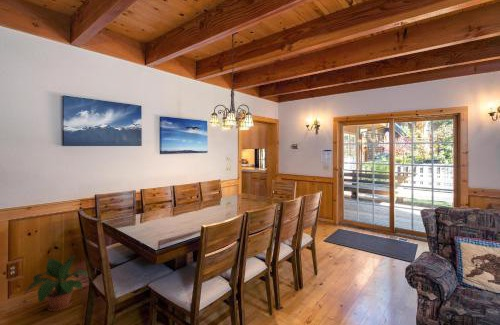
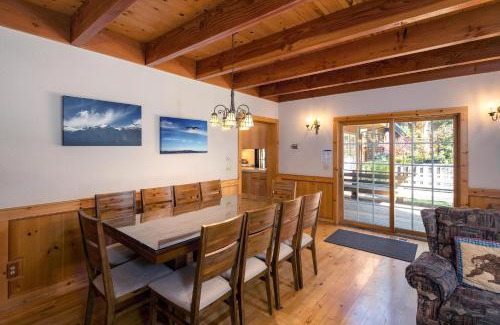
- potted plant [23,254,89,312]
